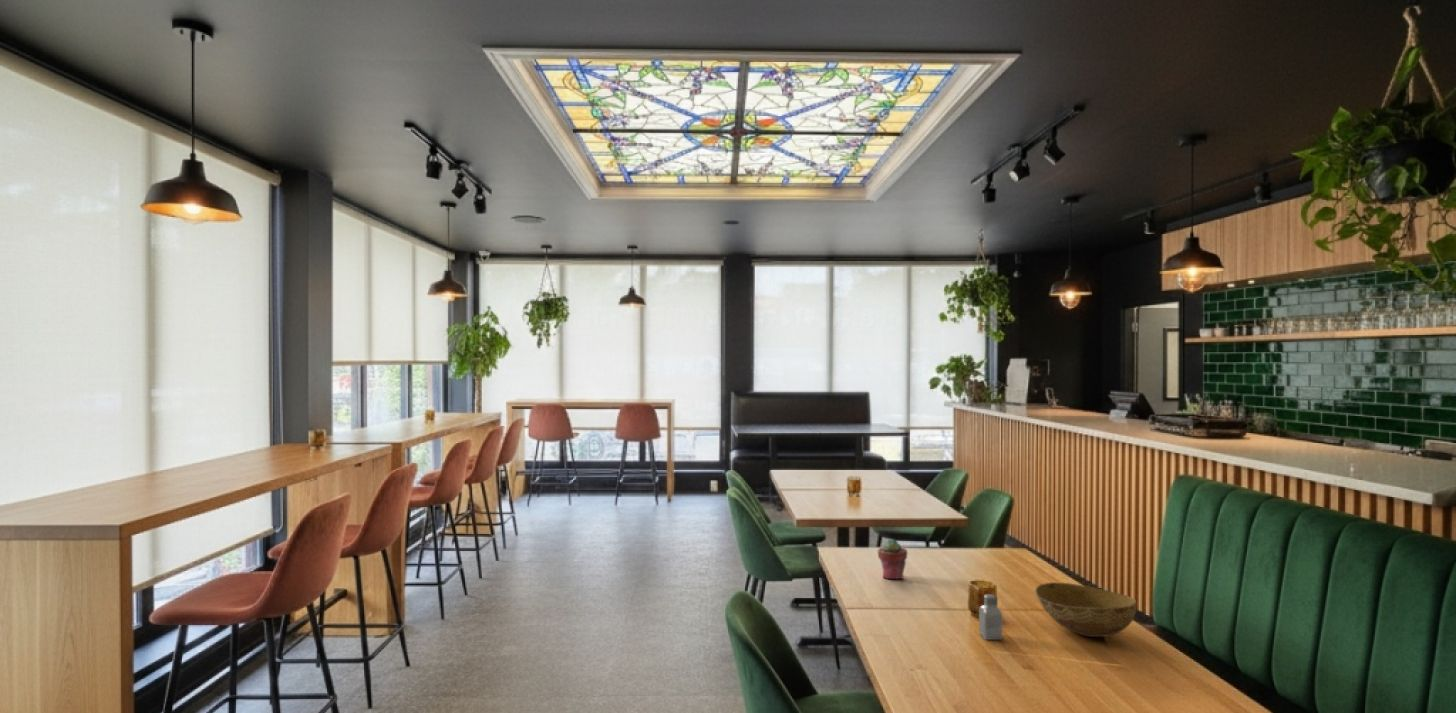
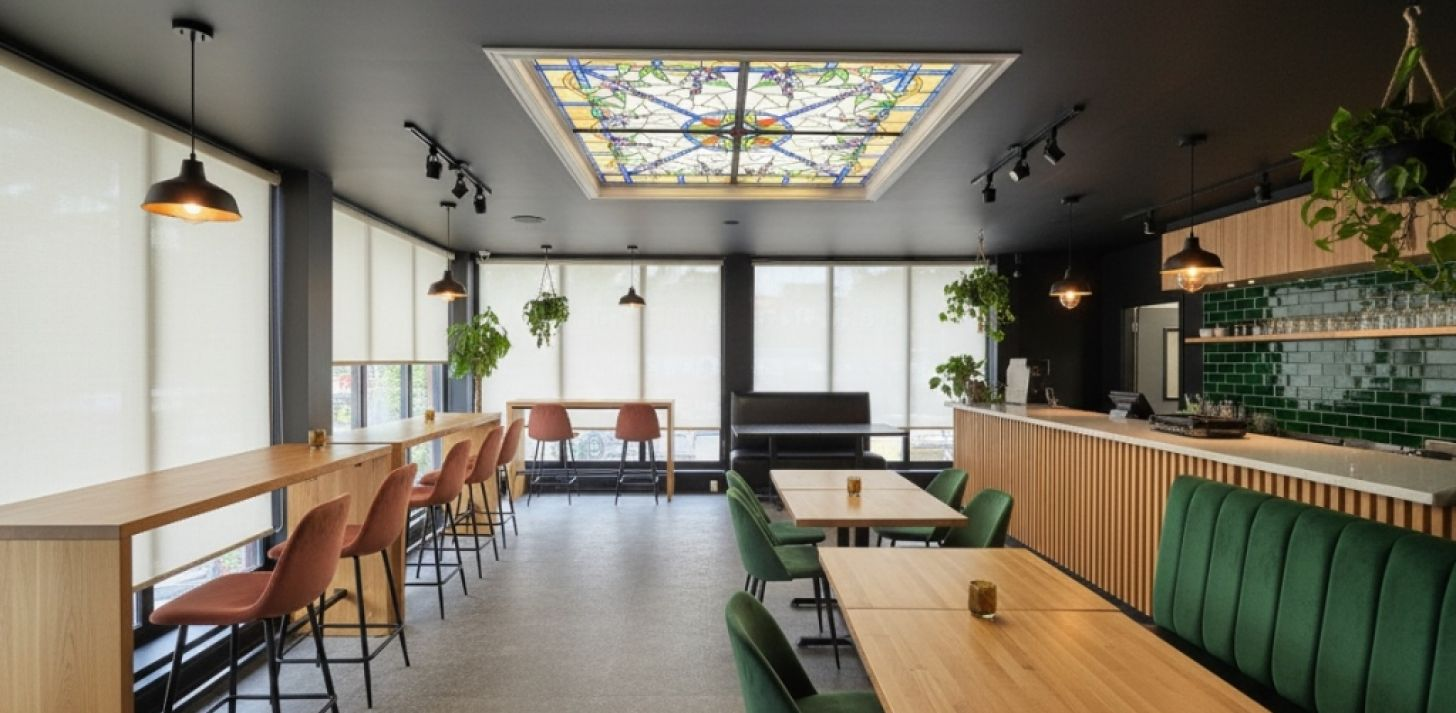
- potted succulent [877,538,909,580]
- bowl [1034,581,1137,638]
- saltshaker [978,593,1003,641]
